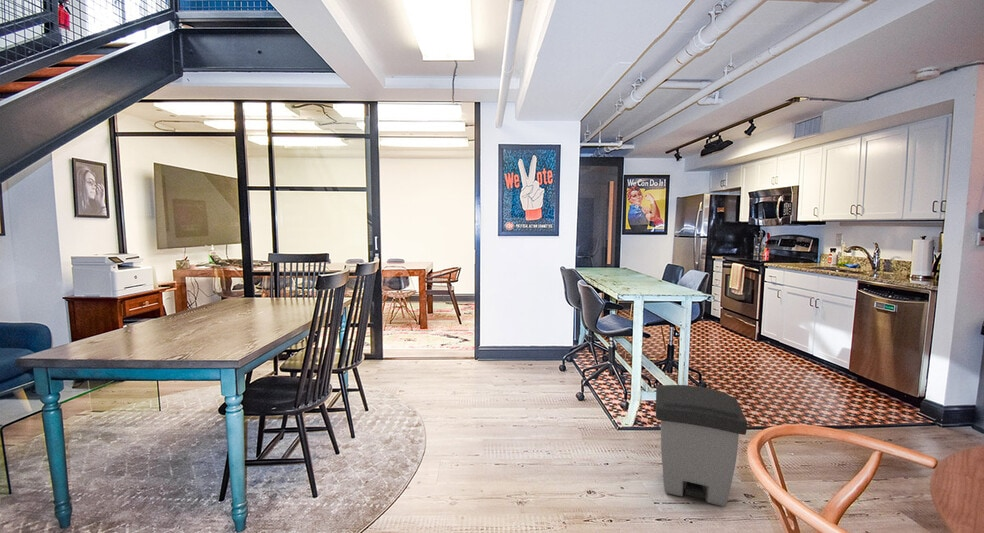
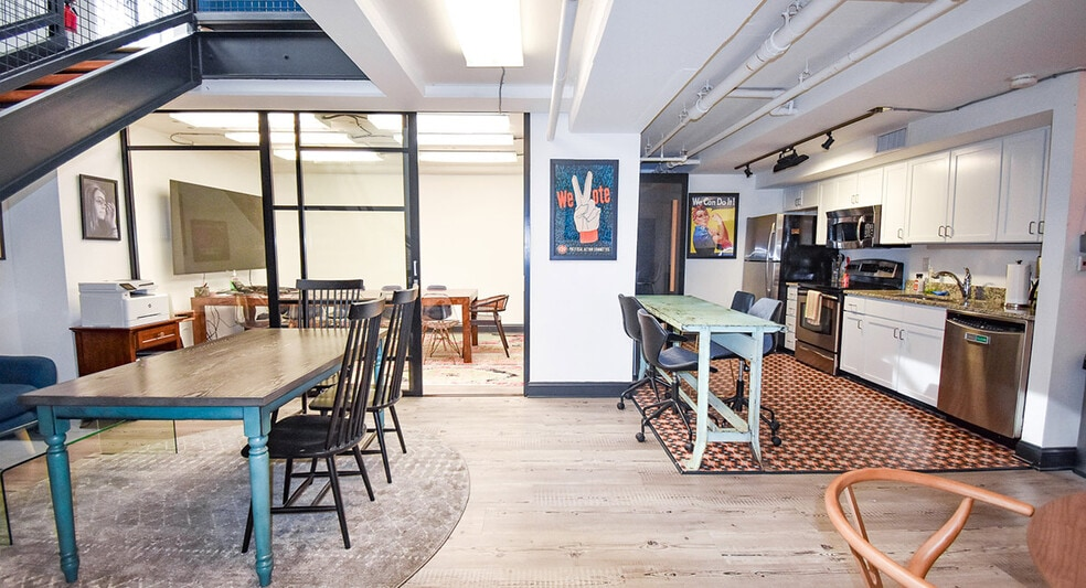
- trash can [655,384,748,507]
